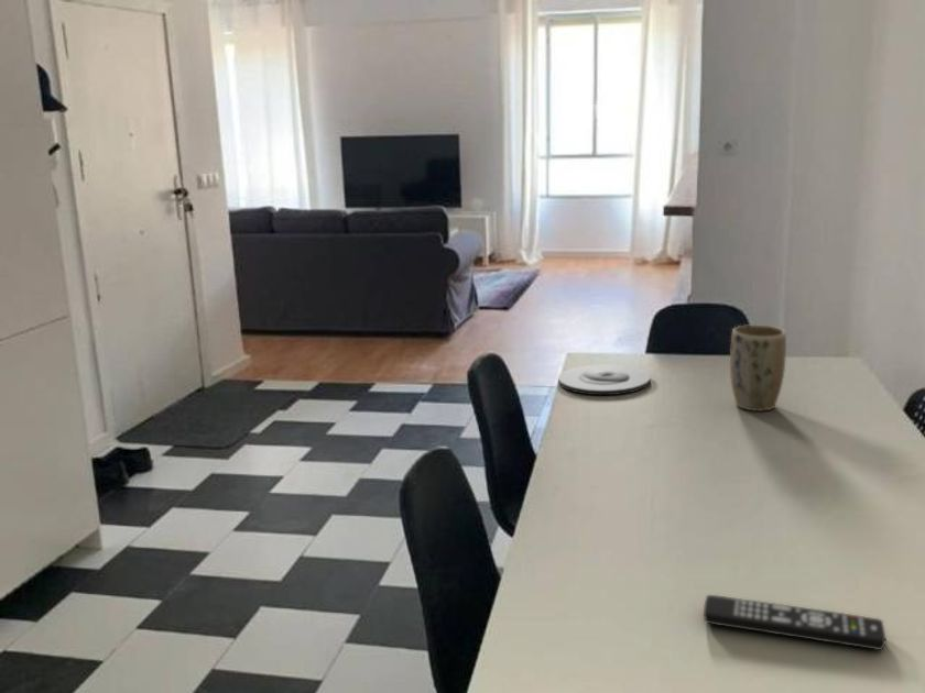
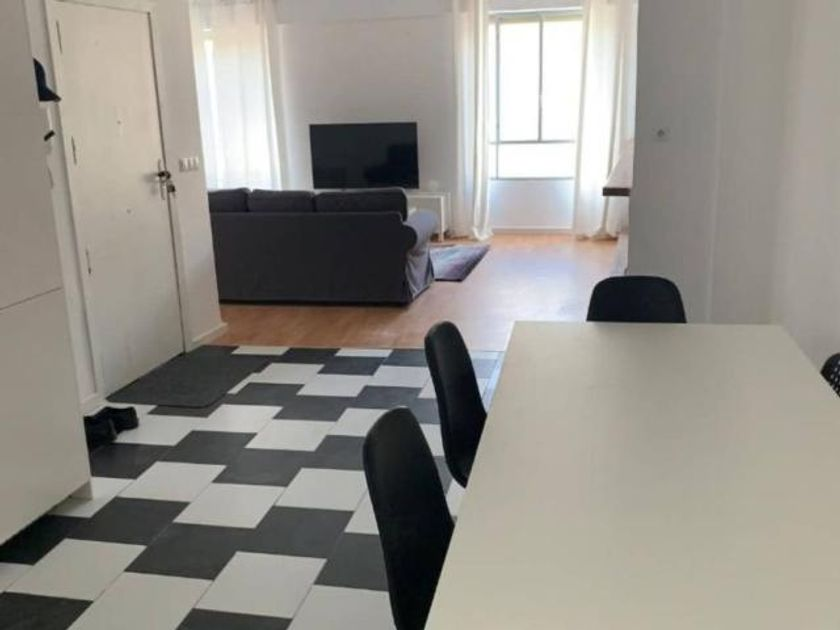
- plate [557,363,651,396]
- plant pot [729,323,787,413]
- remote control [703,594,886,651]
